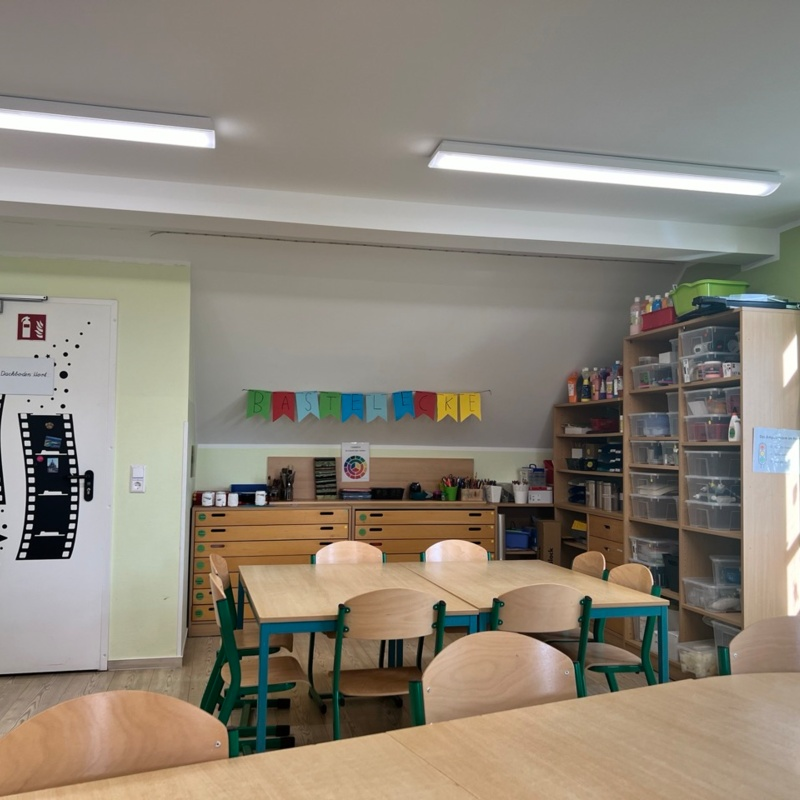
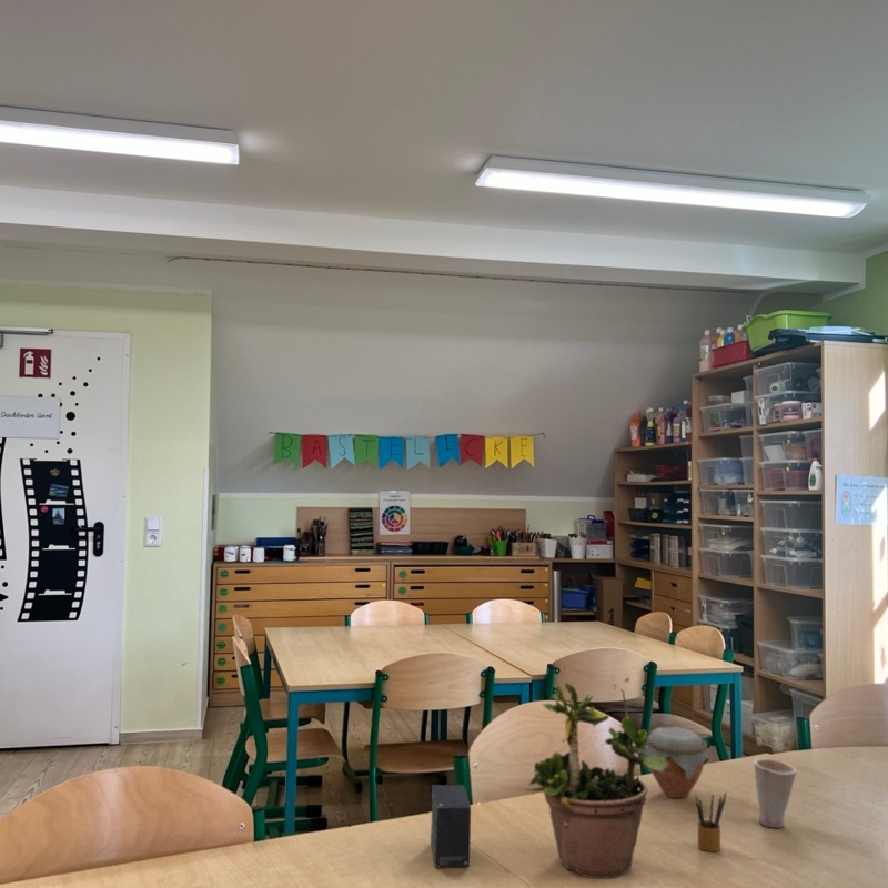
+ pencil box [694,791,727,852]
+ potted plant [526,664,668,879]
+ jar [642,726,710,799]
+ cup [753,757,798,829]
+ small box [430,784,472,868]
